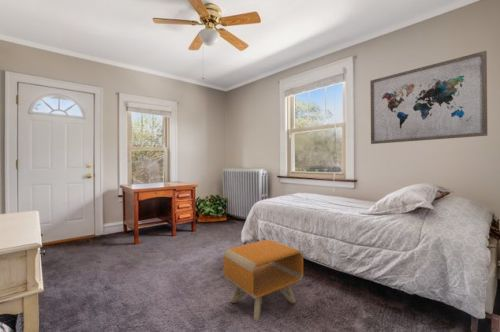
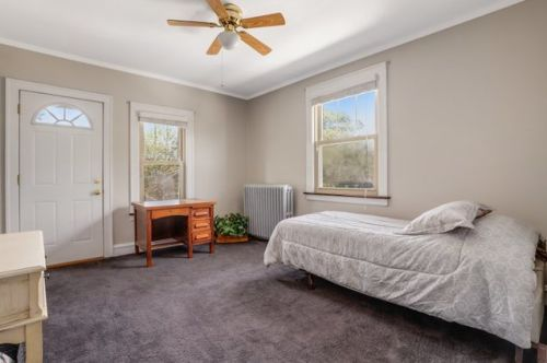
- nightstand [222,238,304,323]
- wall art [369,50,488,145]
